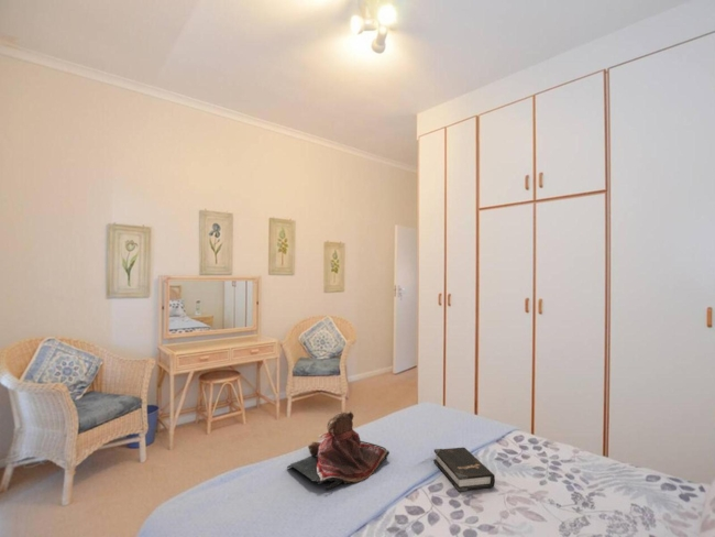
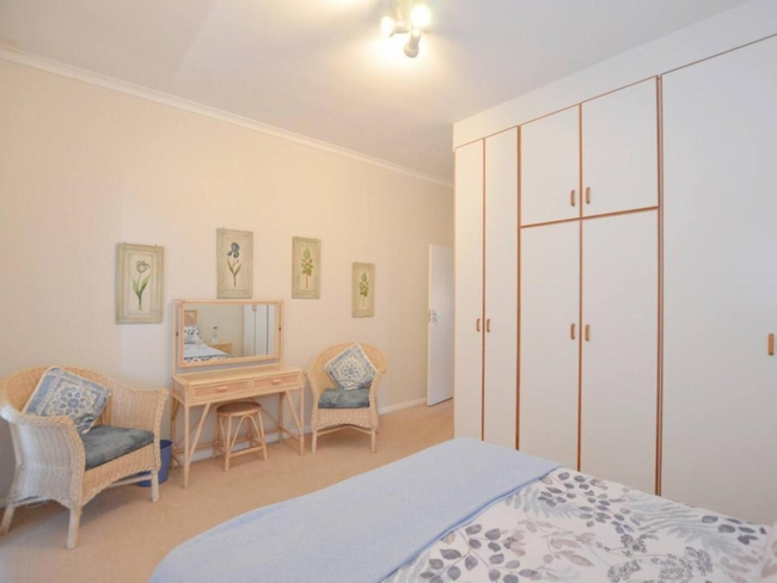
- teddy bear [286,409,391,491]
- hardback book [432,447,496,493]
